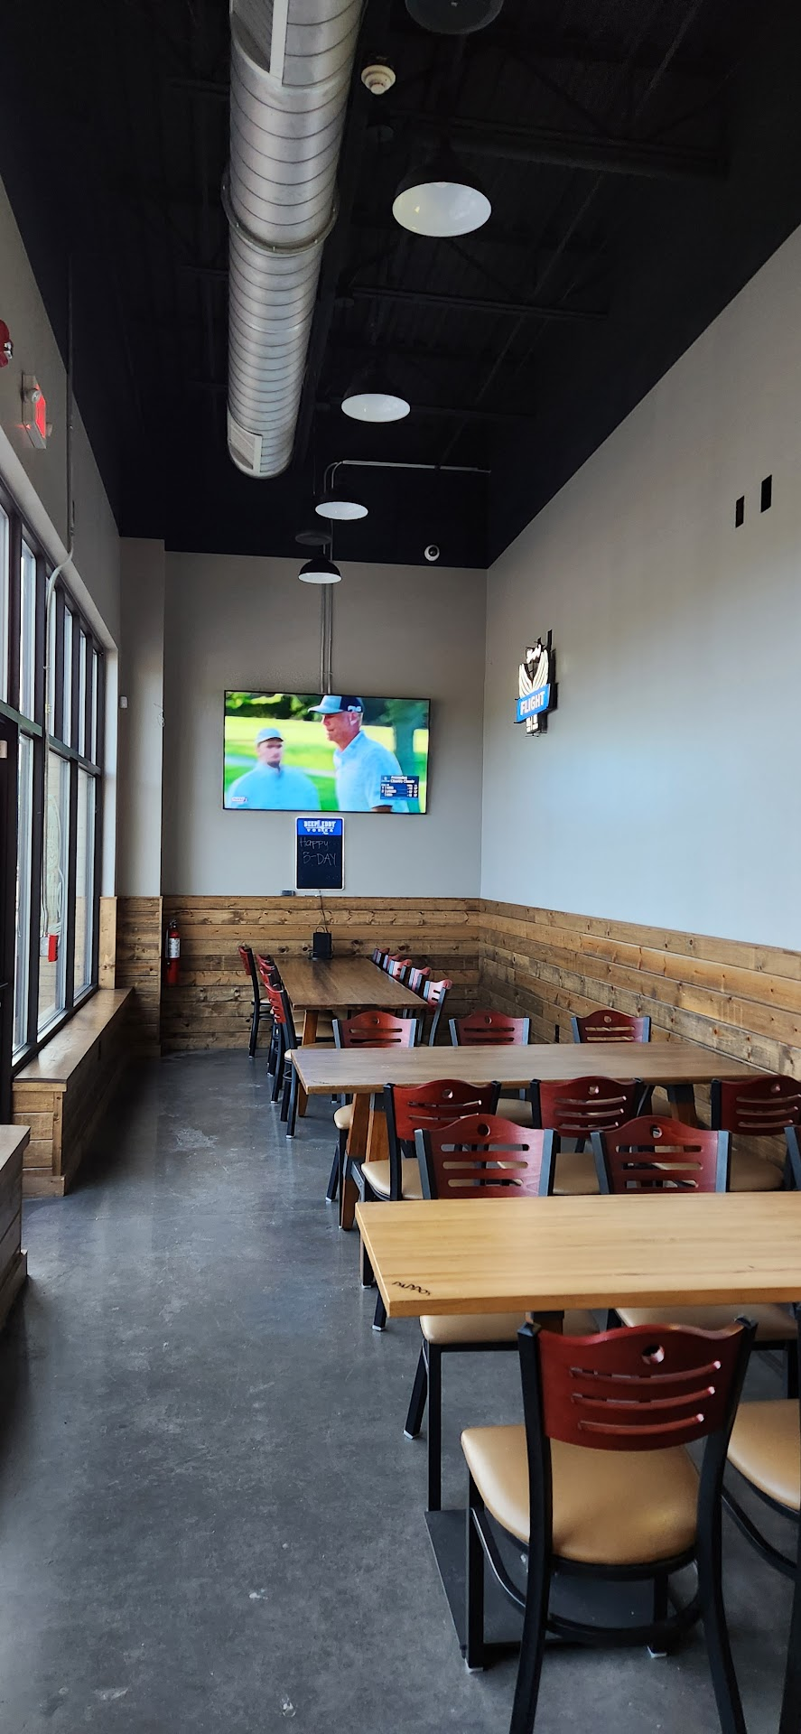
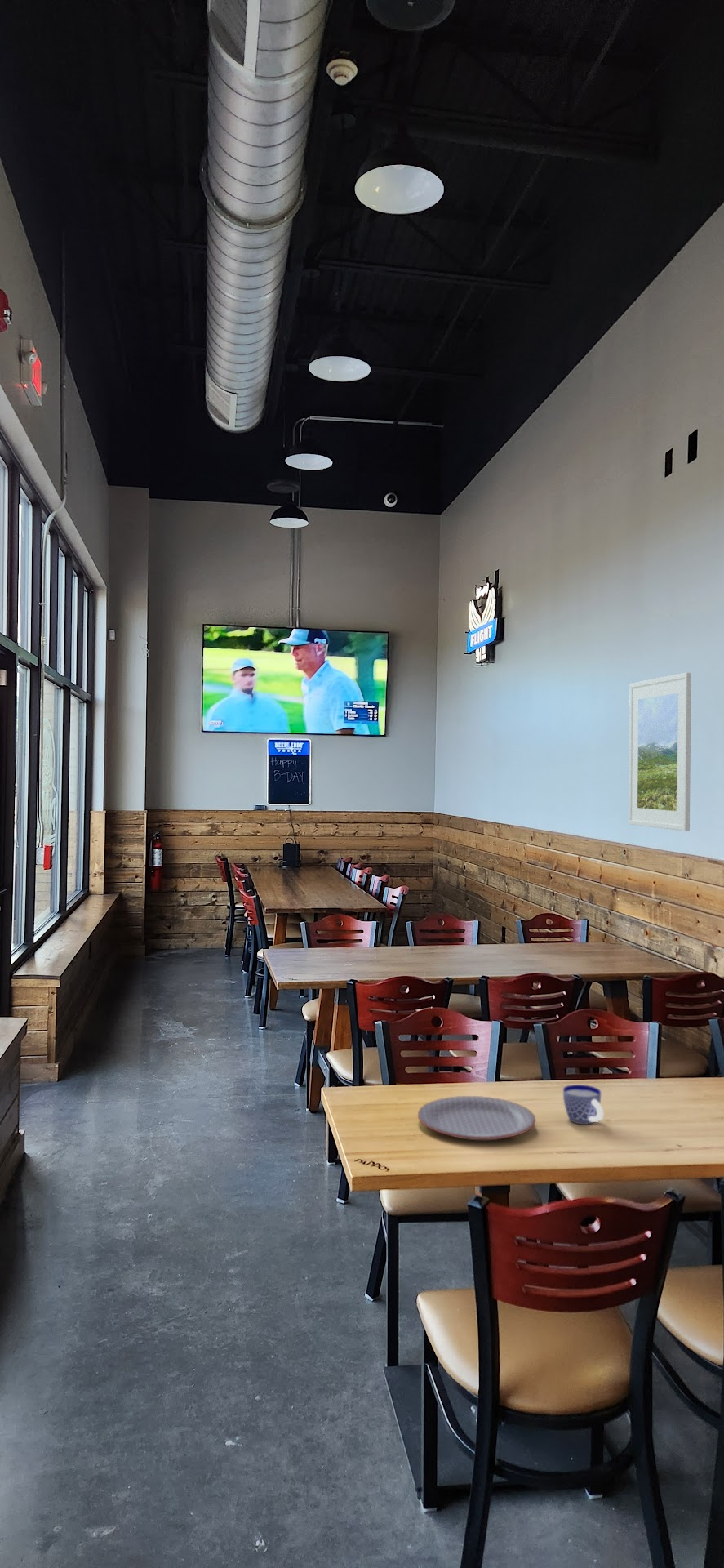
+ cup [562,1084,604,1125]
+ plate [417,1095,537,1142]
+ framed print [628,672,692,832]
